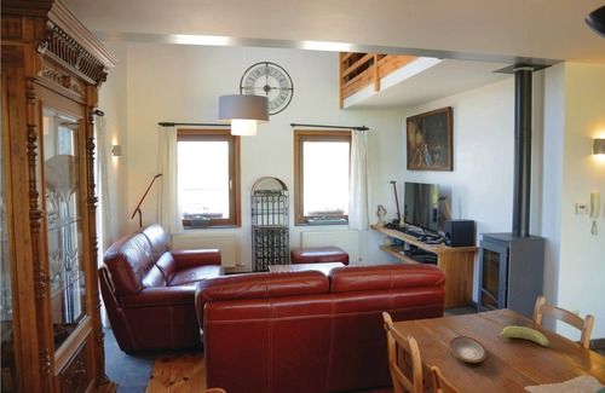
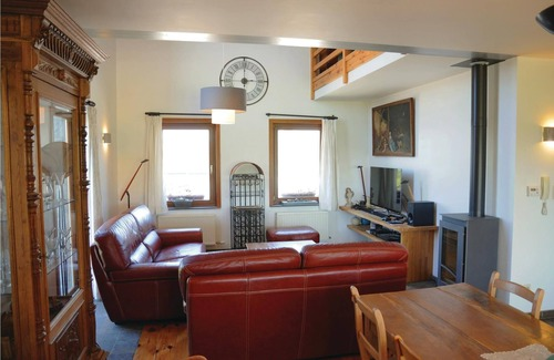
- plate [449,335,488,364]
- banana [496,325,551,347]
